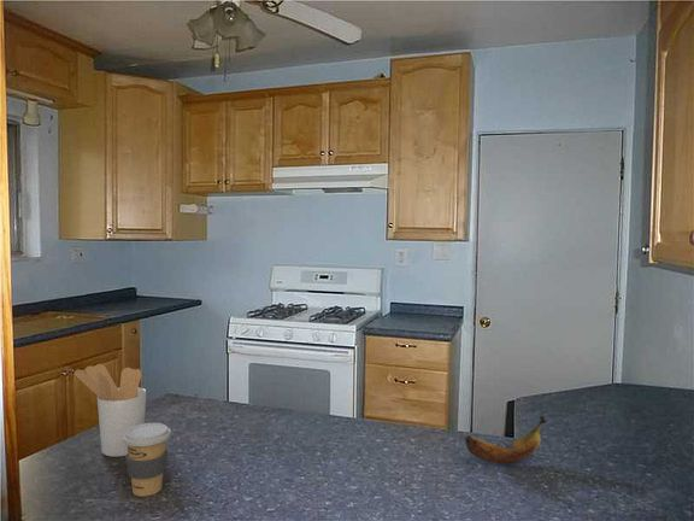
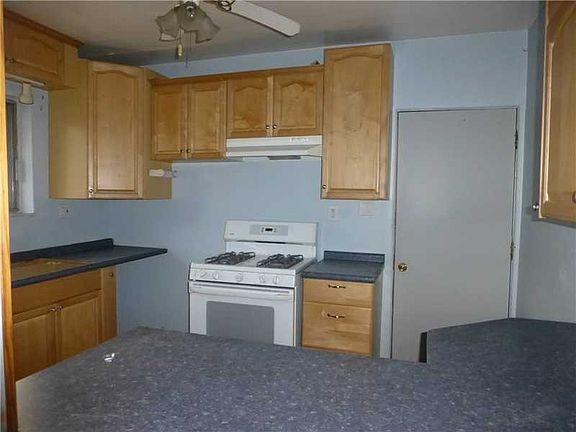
- coffee cup [123,422,172,498]
- banana [464,415,547,466]
- utensil holder [73,363,147,458]
